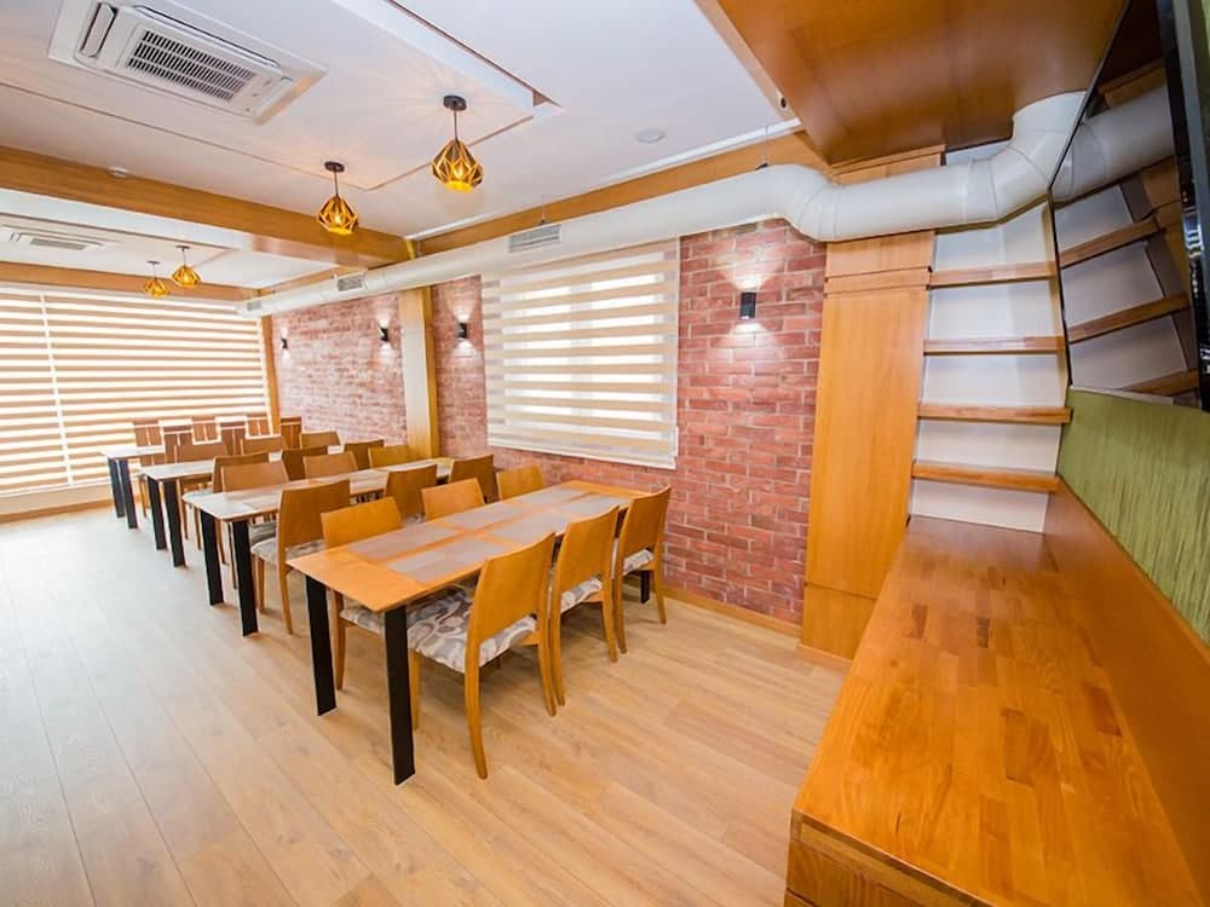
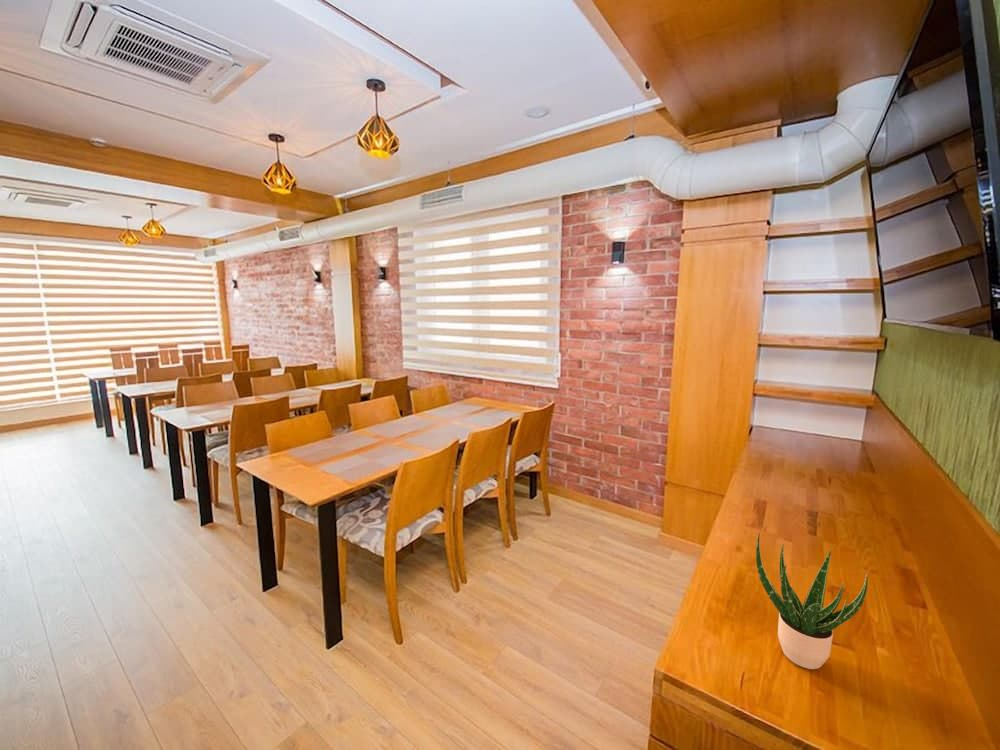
+ potted plant [755,532,869,670]
